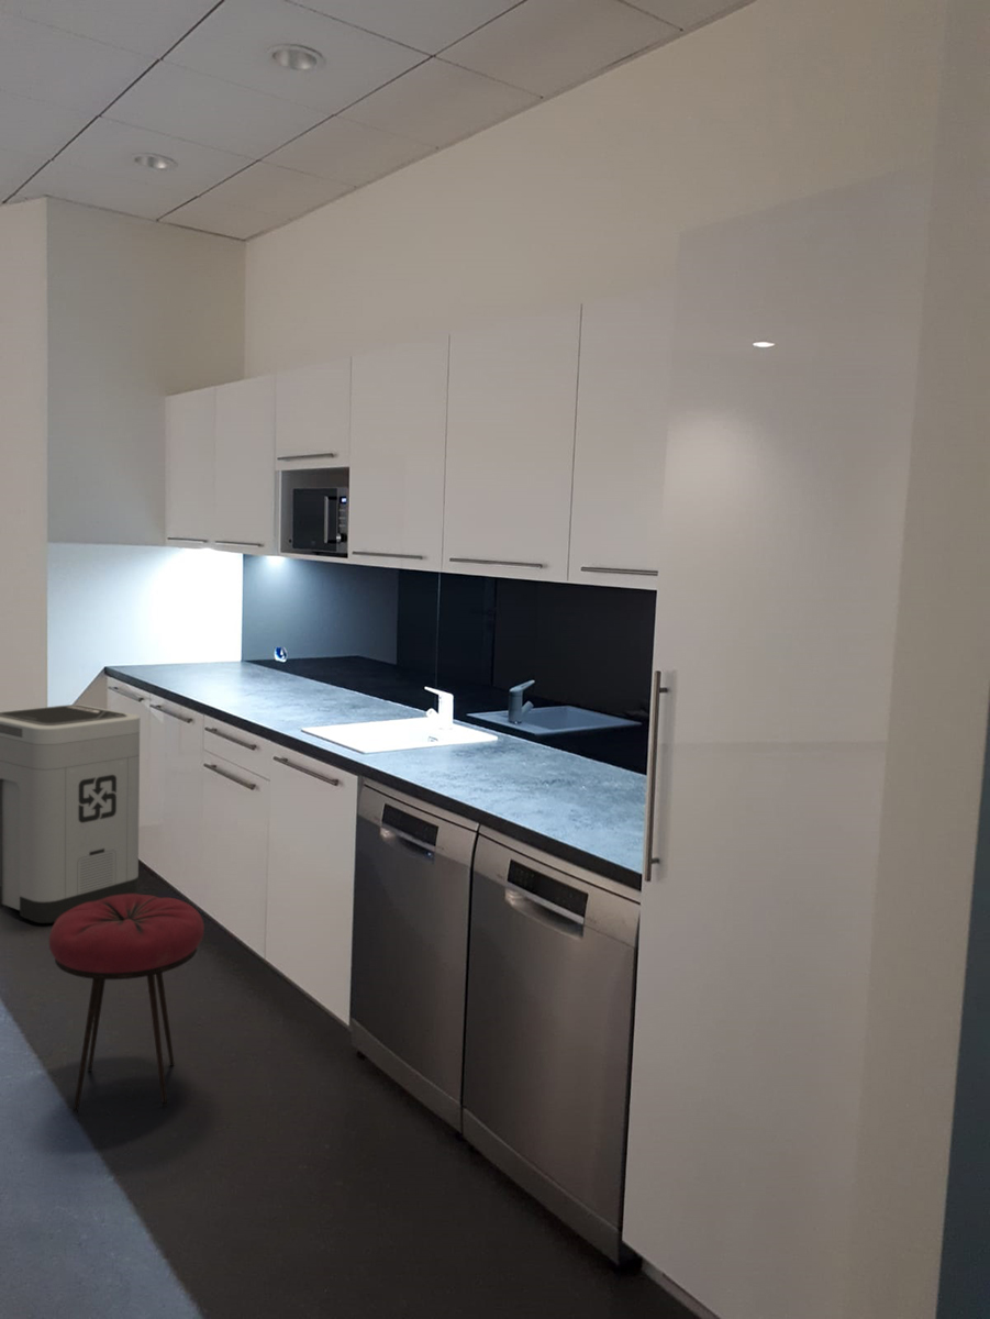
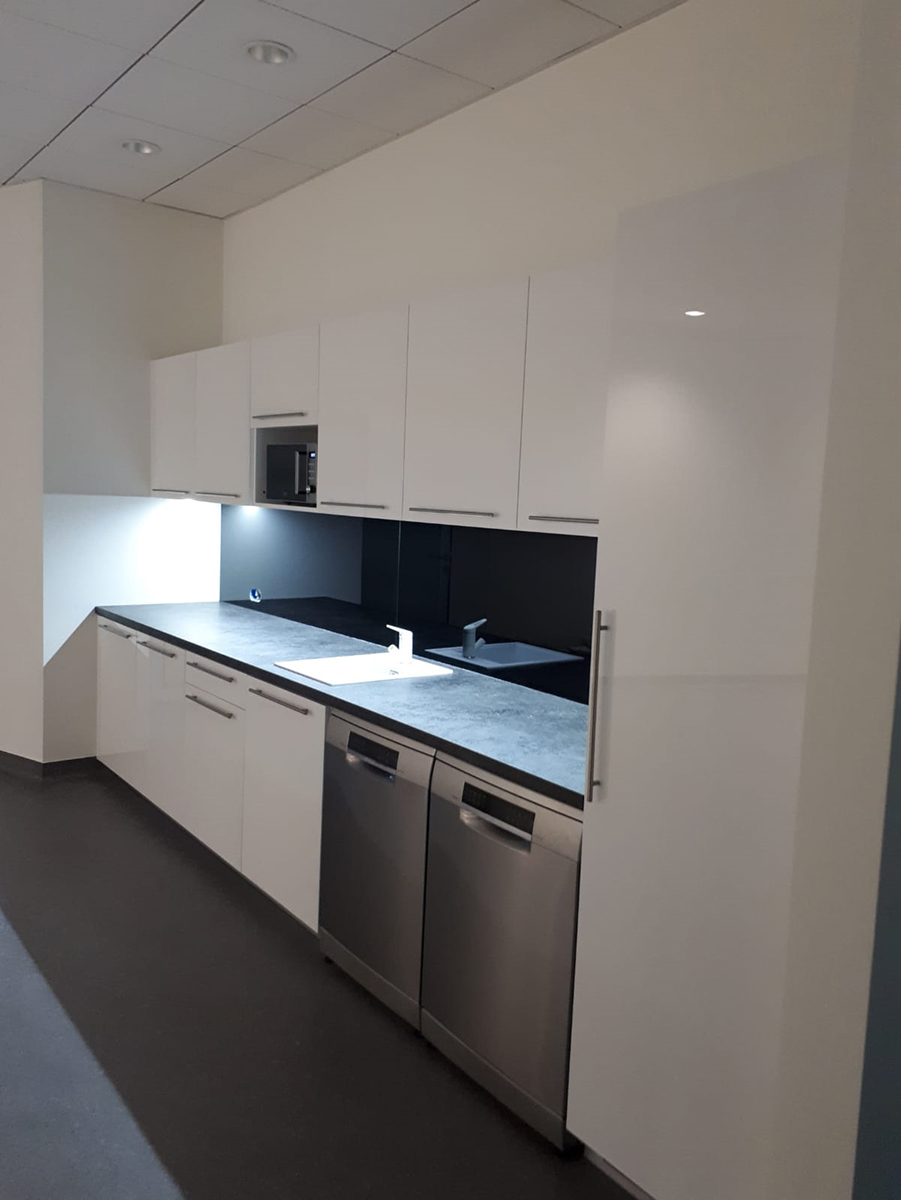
- trash can [0,703,141,924]
- stool [48,894,205,1115]
